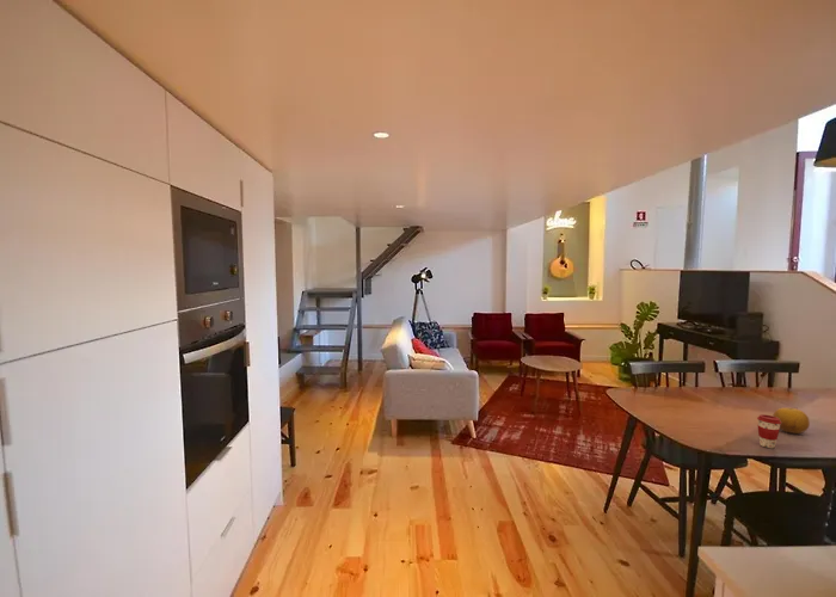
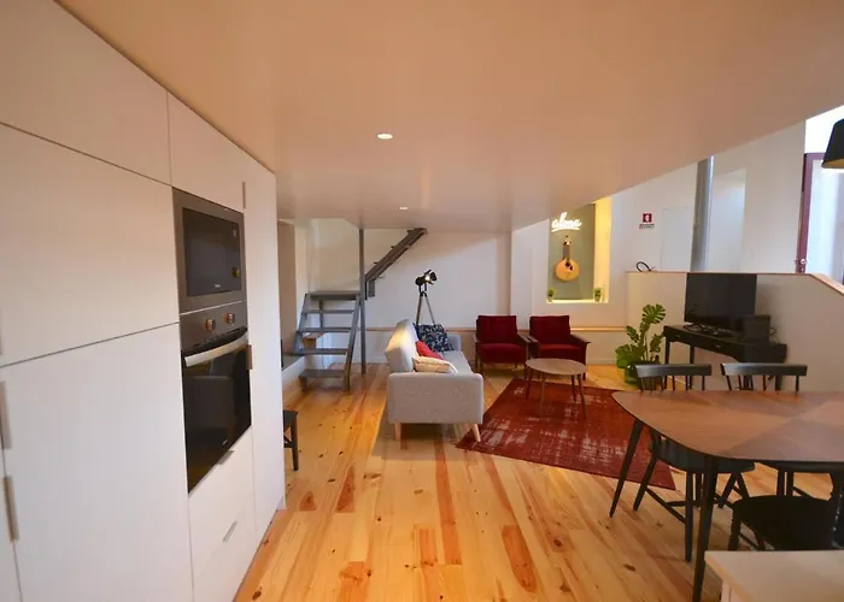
- fruit [773,407,811,435]
- coffee cup [756,413,781,449]
